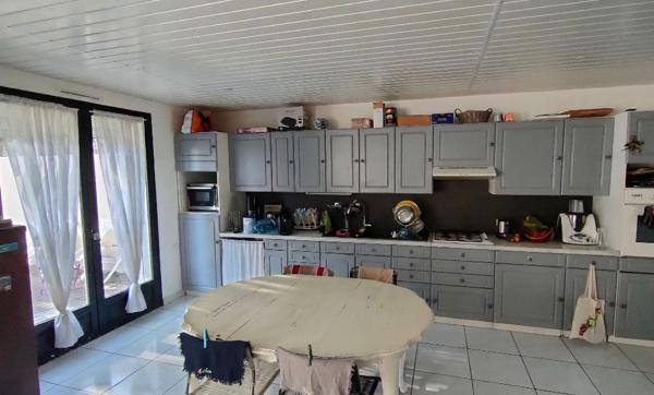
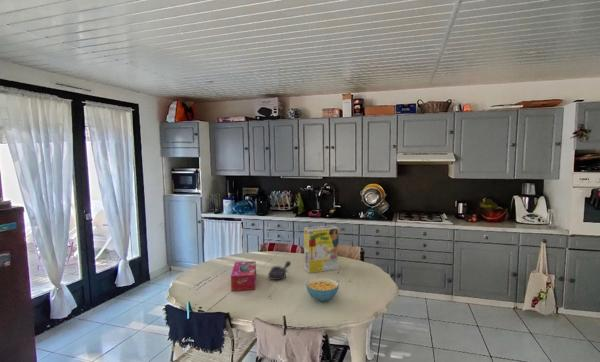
+ tissue box [230,260,257,292]
+ cereal box [303,224,340,274]
+ teapot [267,260,292,281]
+ cereal bowl [305,277,340,303]
